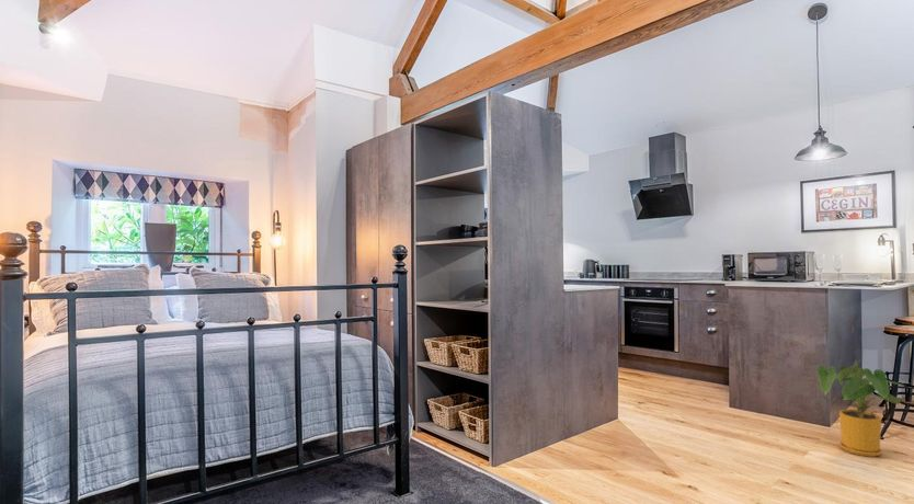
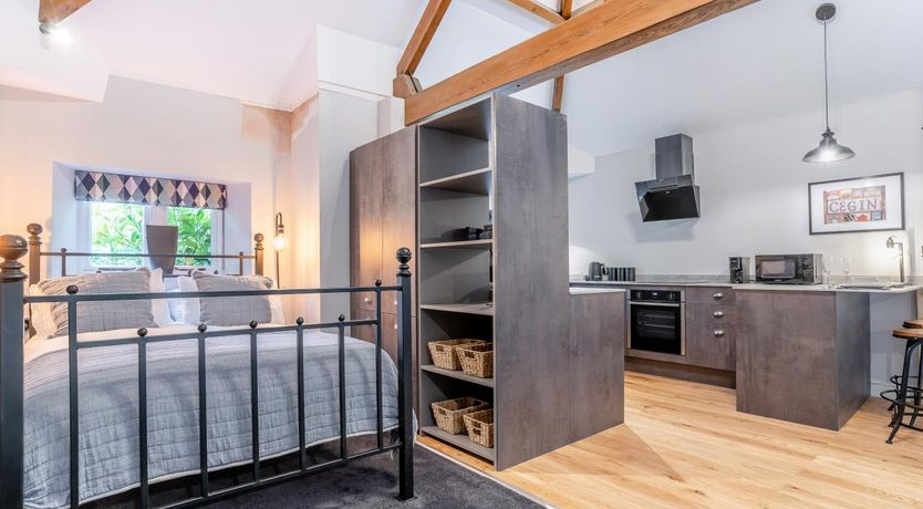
- house plant [815,358,905,458]
